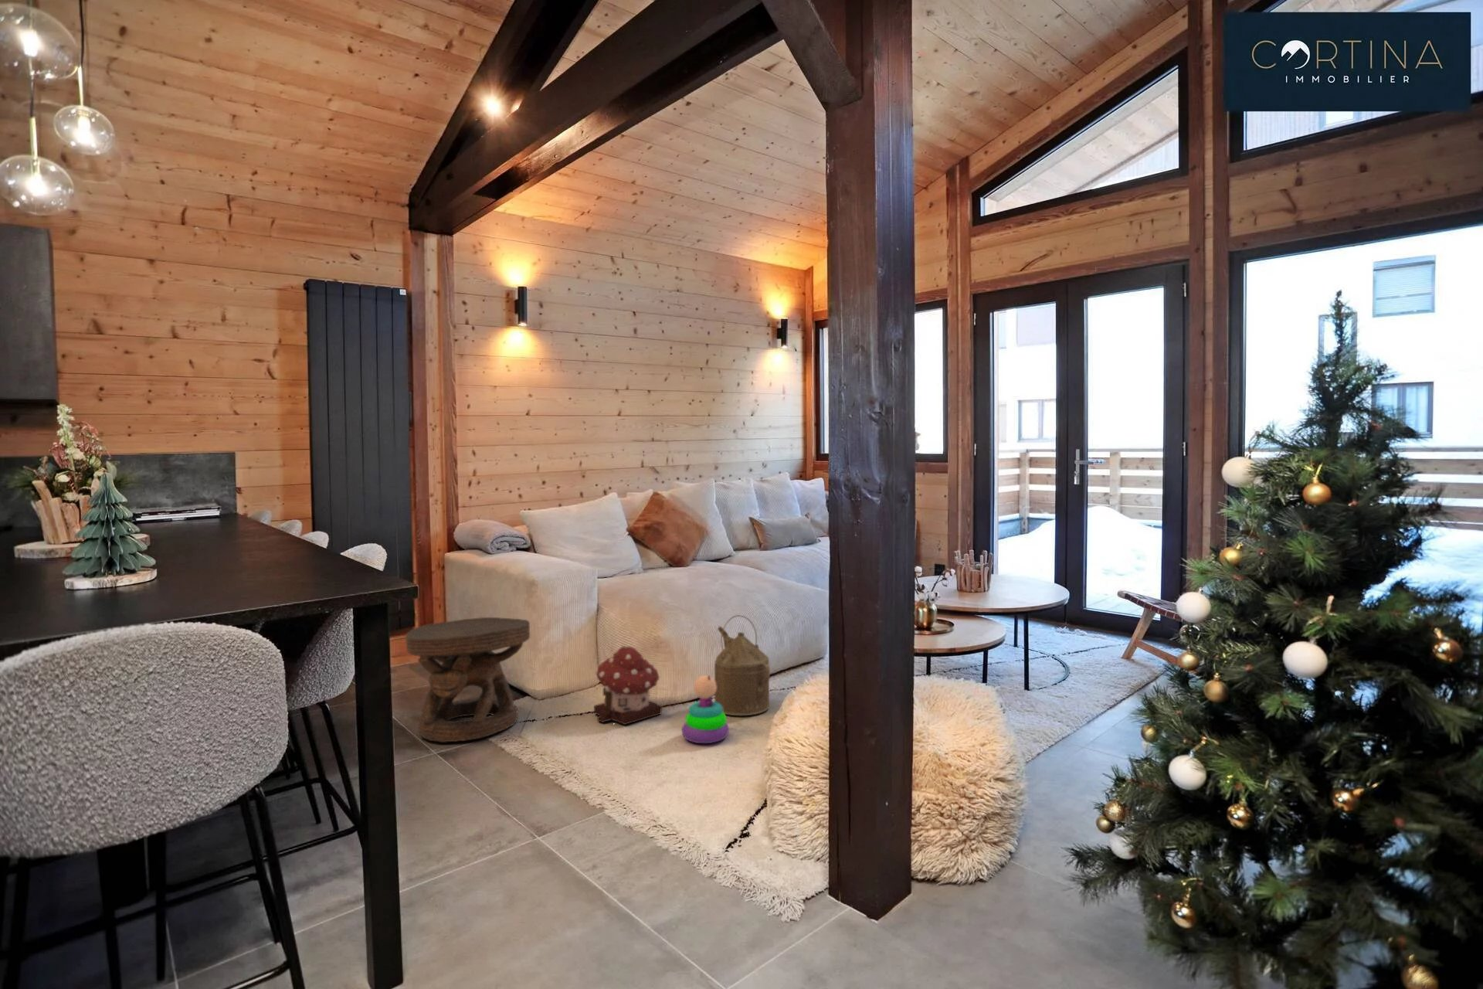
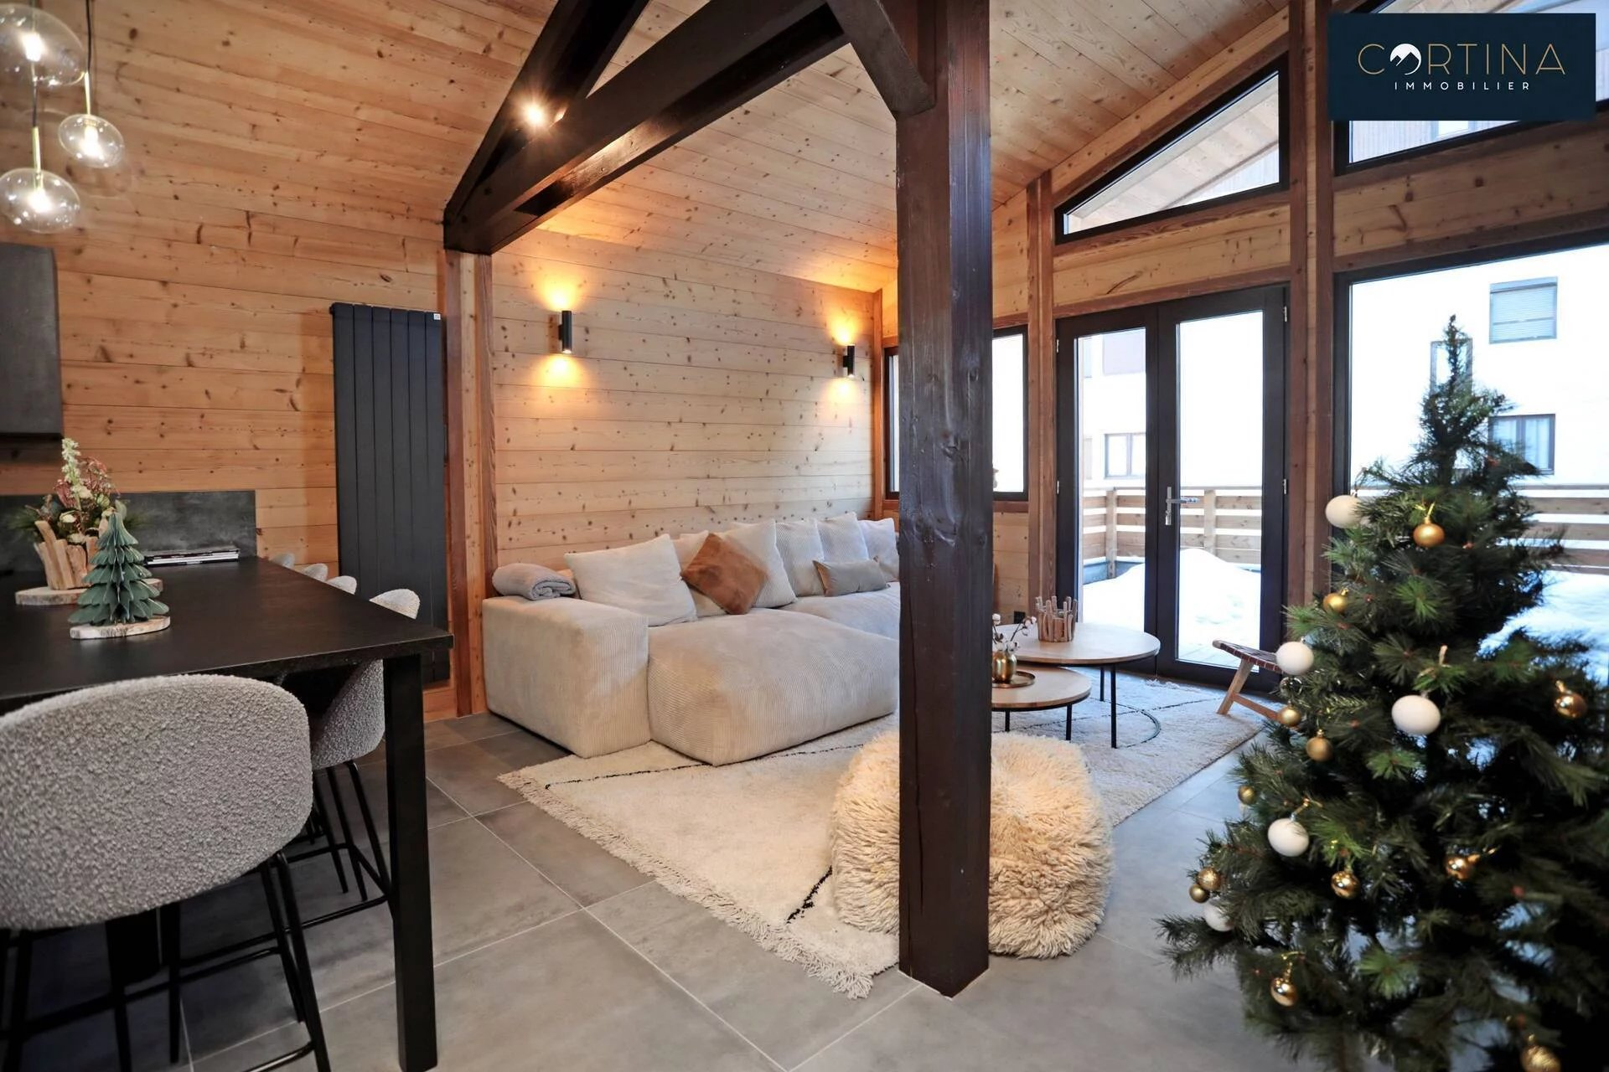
- carved stool [405,617,531,743]
- watering can [714,614,771,716]
- toy house [594,645,663,725]
- stacking toy [681,674,729,744]
